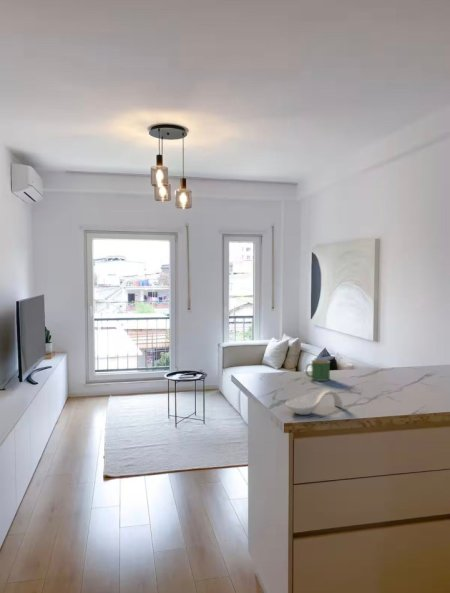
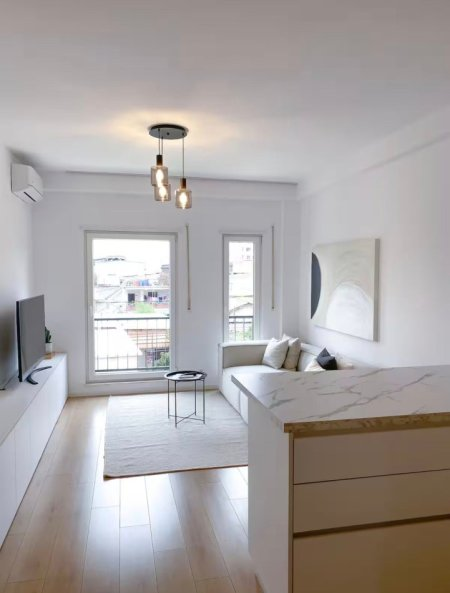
- spoon rest [285,388,344,416]
- mug [304,359,331,382]
